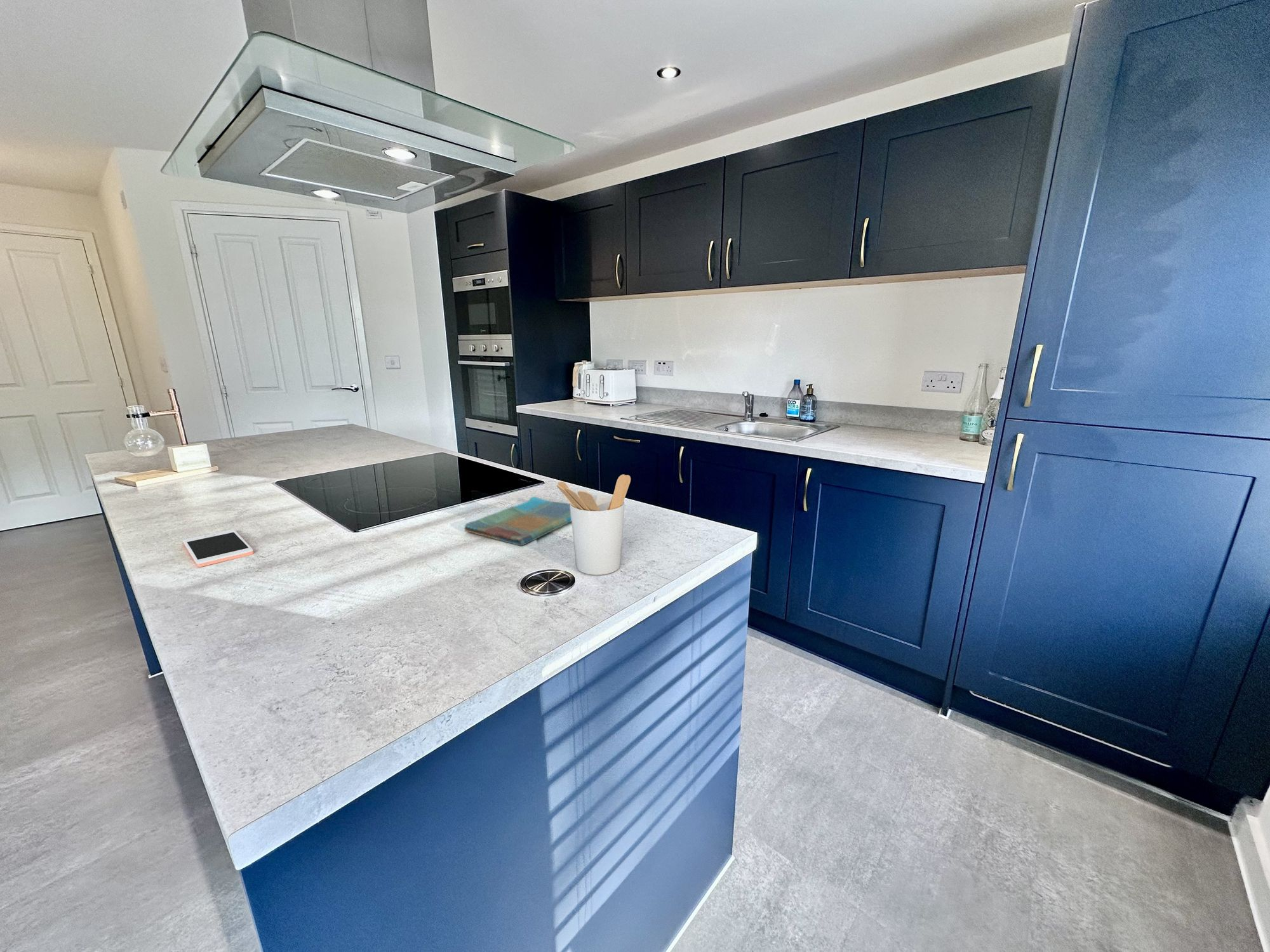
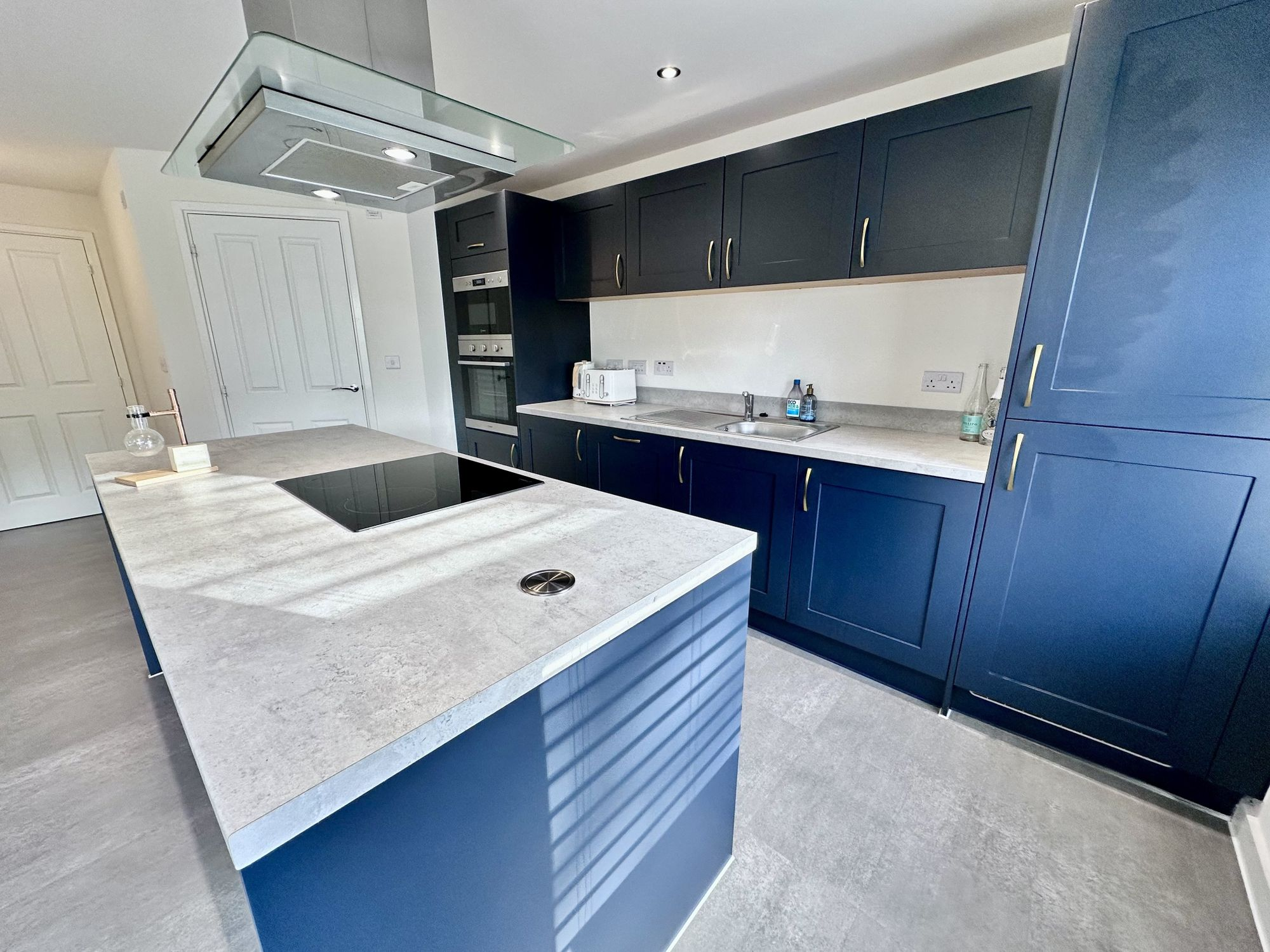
- dish towel [464,496,572,546]
- cell phone [182,529,254,567]
- utensil holder [556,474,631,576]
